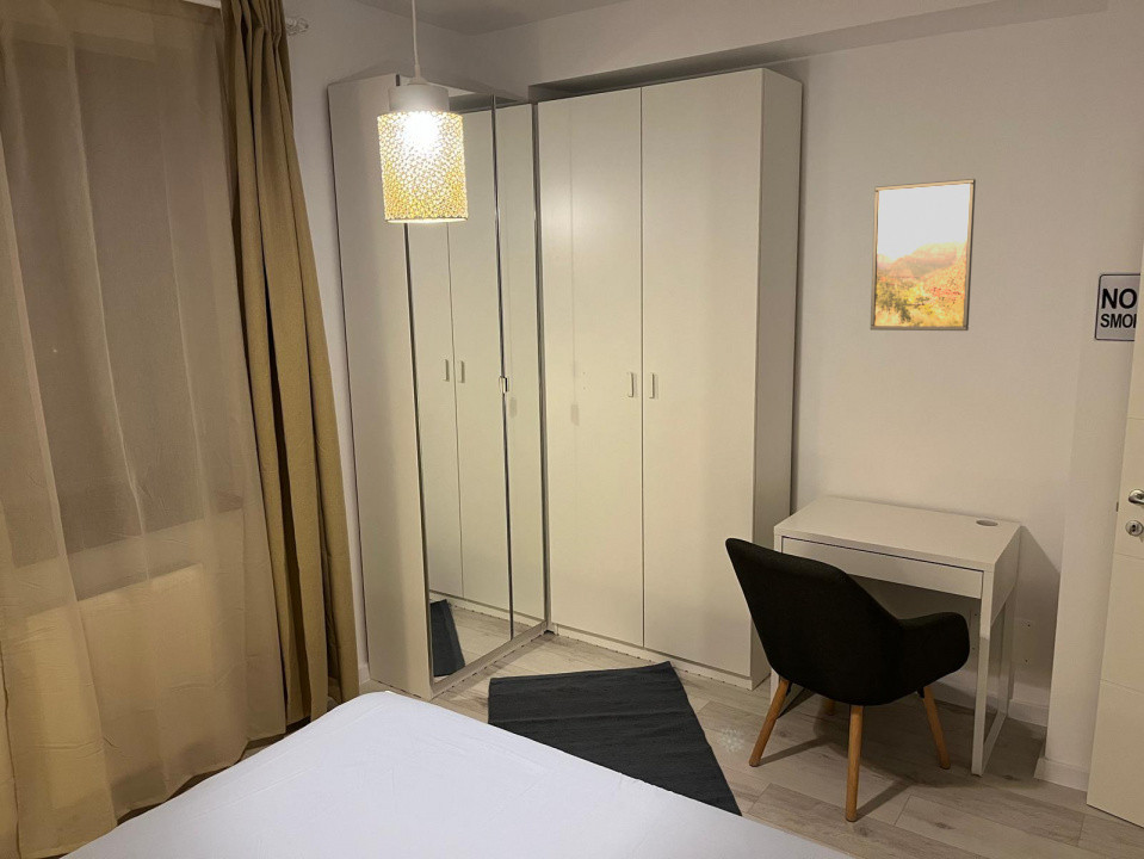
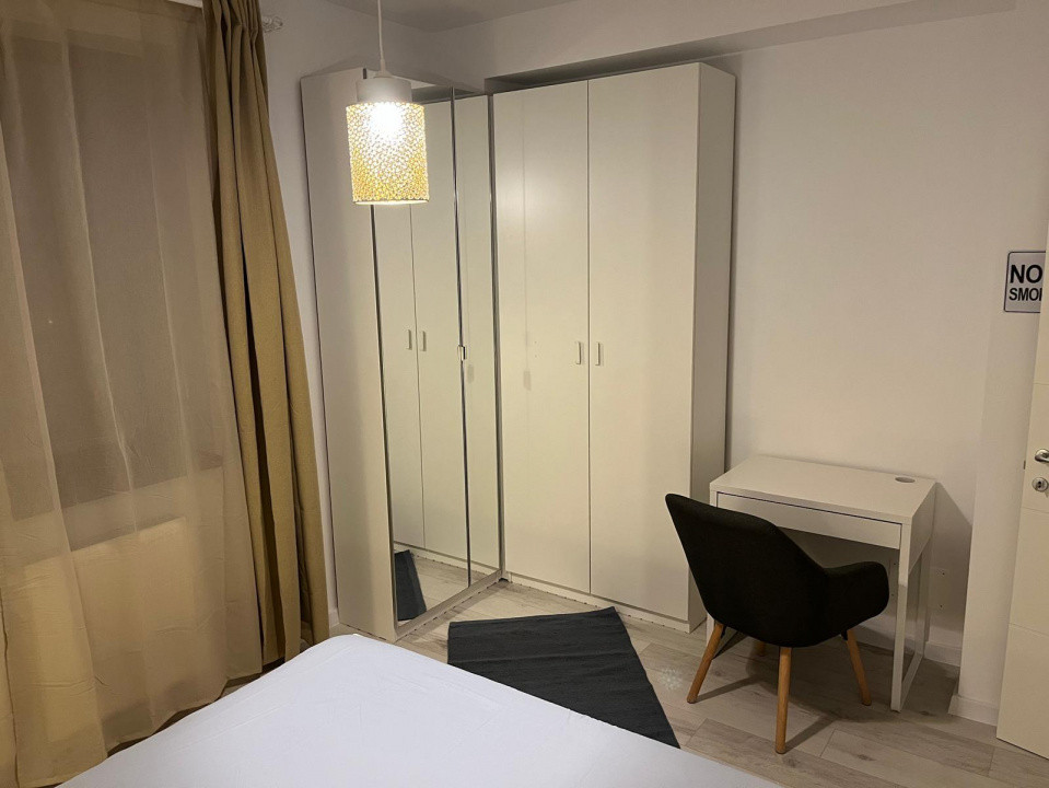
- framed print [870,178,977,332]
